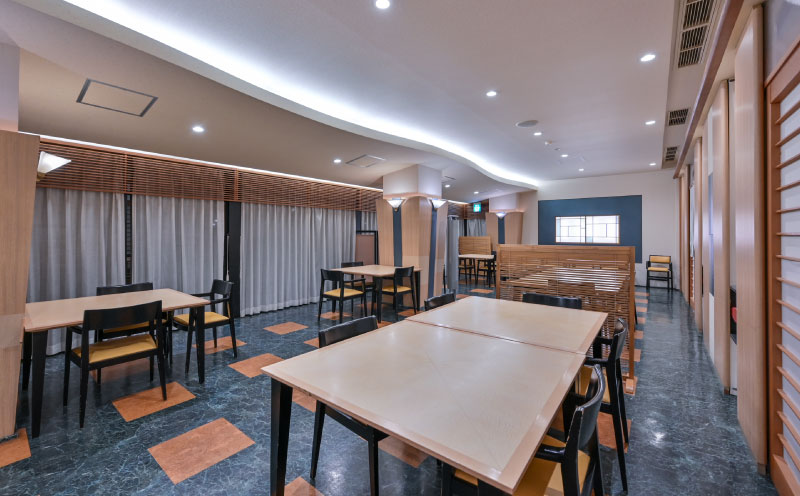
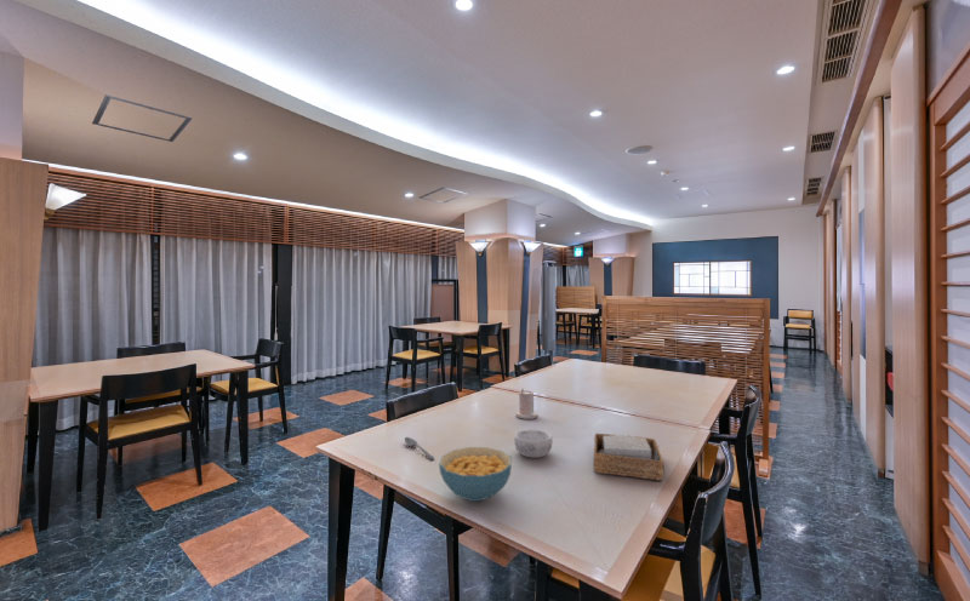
+ cereal bowl [438,446,513,503]
+ napkin holder [593,433,664,482]
+ spoon [404,436,435,460]
+ candle [515,388,538,420]
+ decorative bowl [513,428,553,459]
